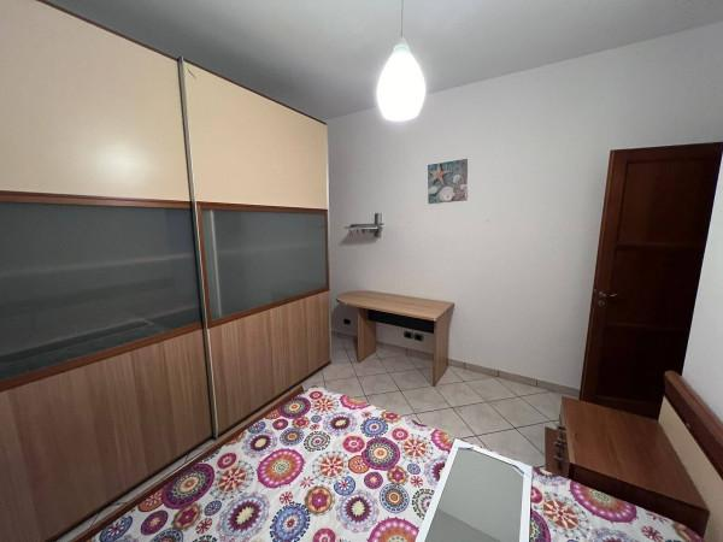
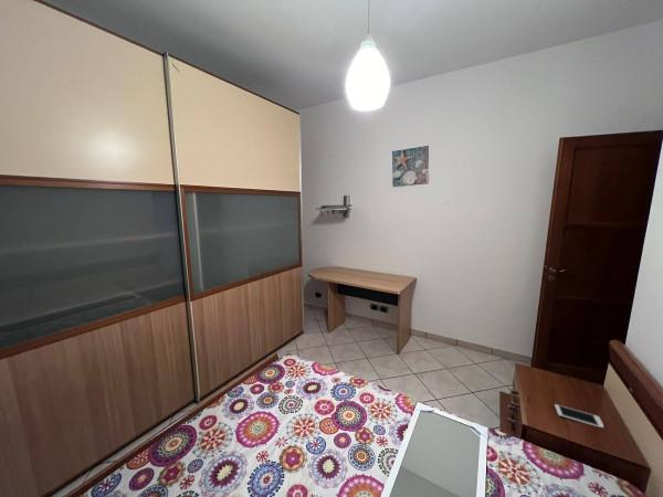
+ cell phone [554,403,604,429]
